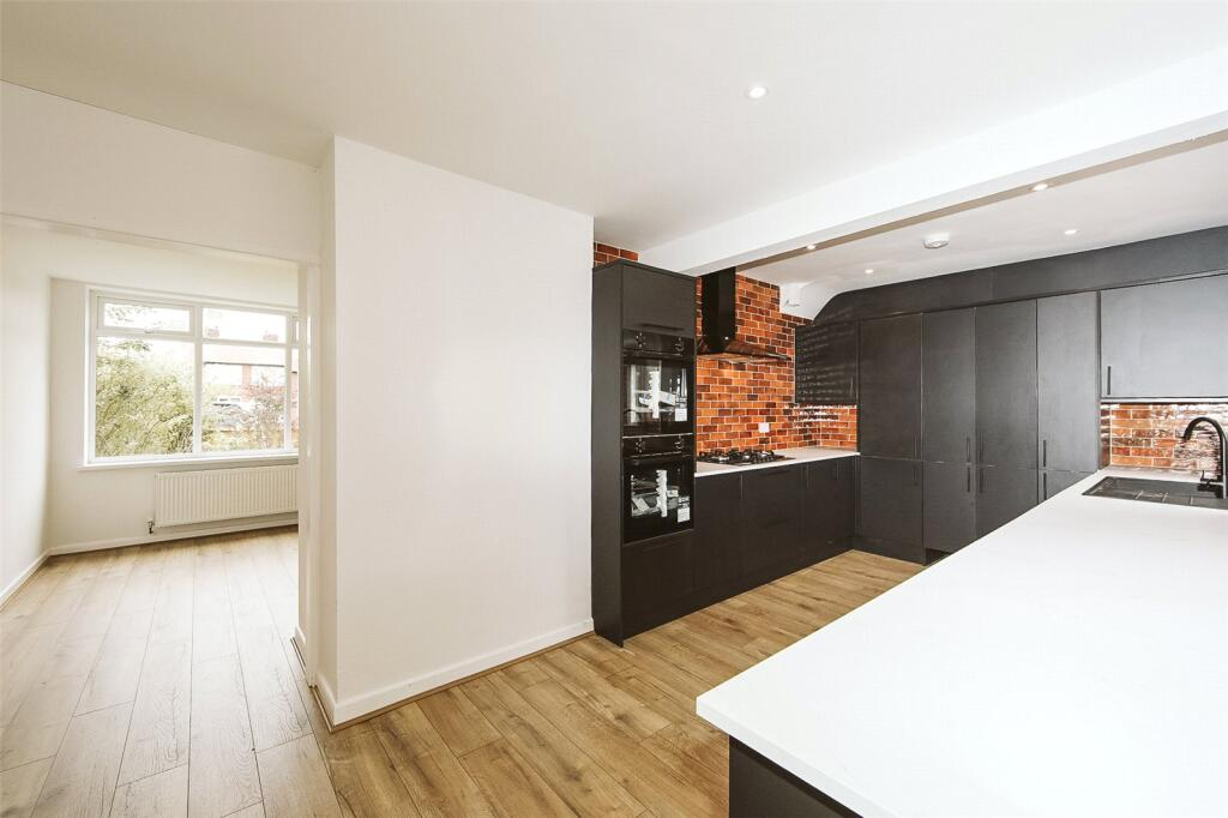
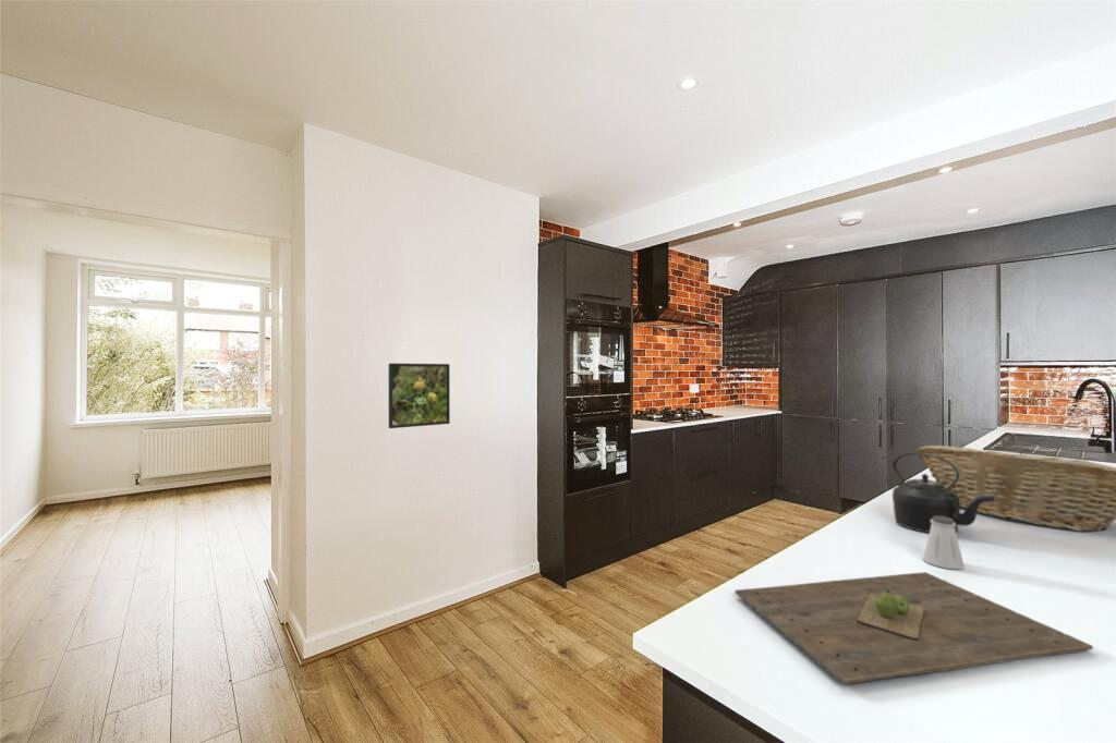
+ cutting board [735,571,1094,685]
+ kettle [891,451,996,534]
+ saltshaker [922,516,966,570]
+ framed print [387,362,451,429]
+ fruit basket [915,444,1116,533]
